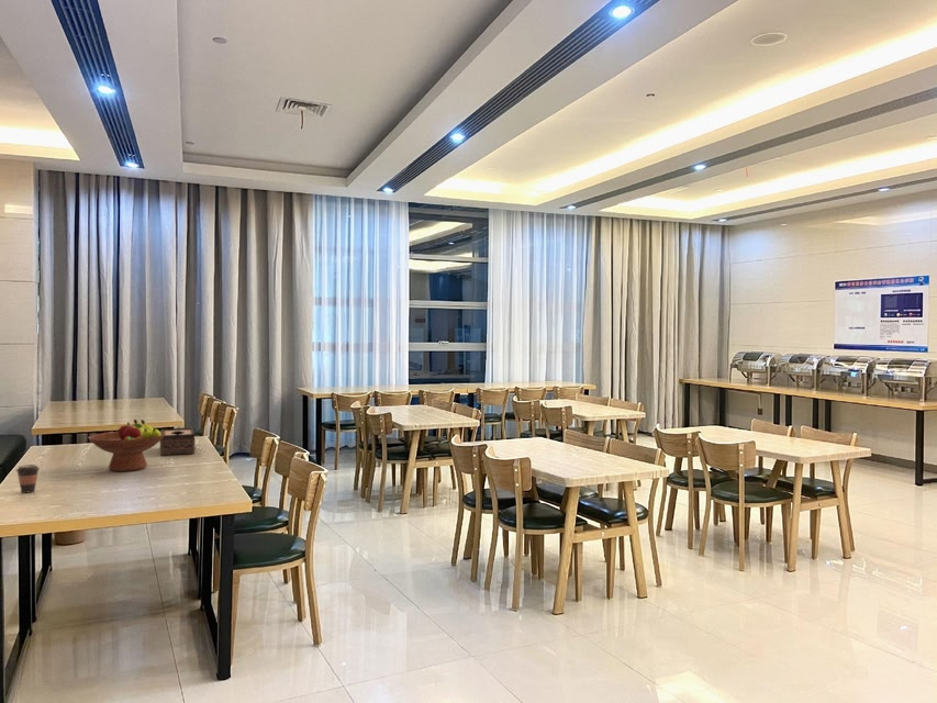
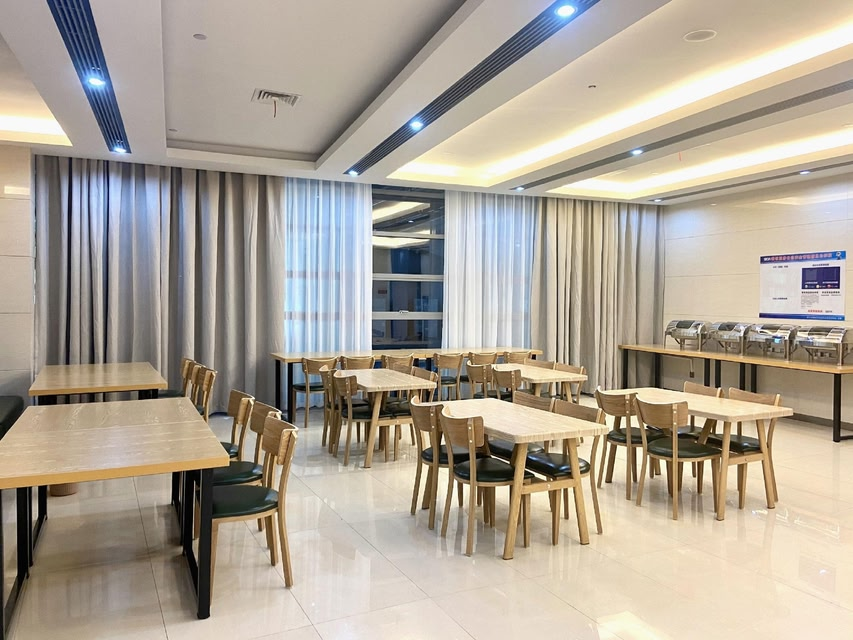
- tissue box [159,427,196,457]
- coffee cup [15,464,41,494]
- fruit bowl [87,419,166,472]
